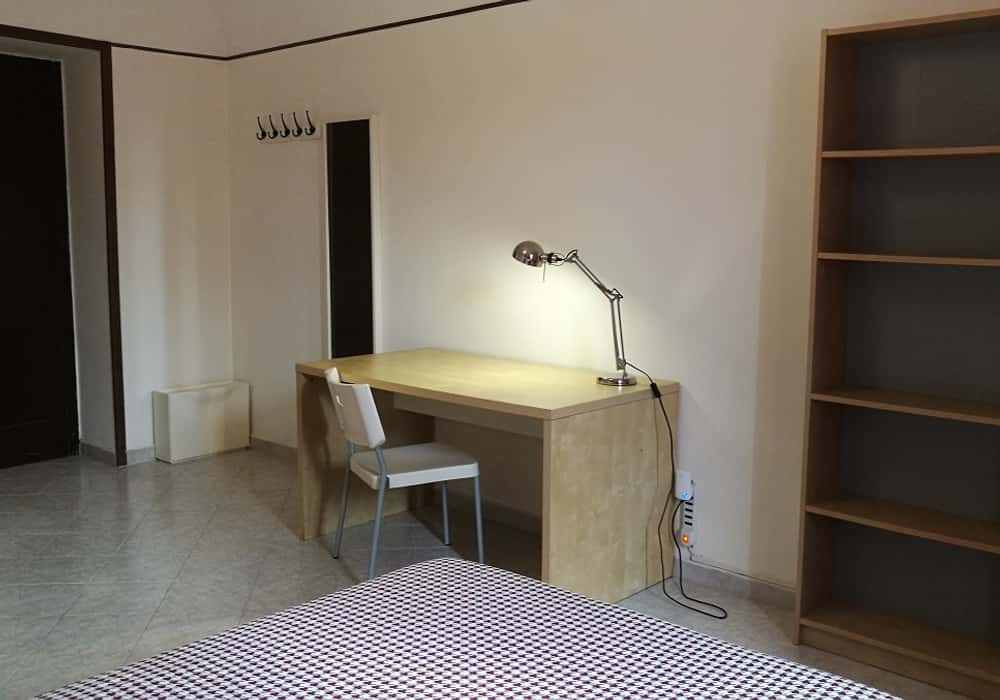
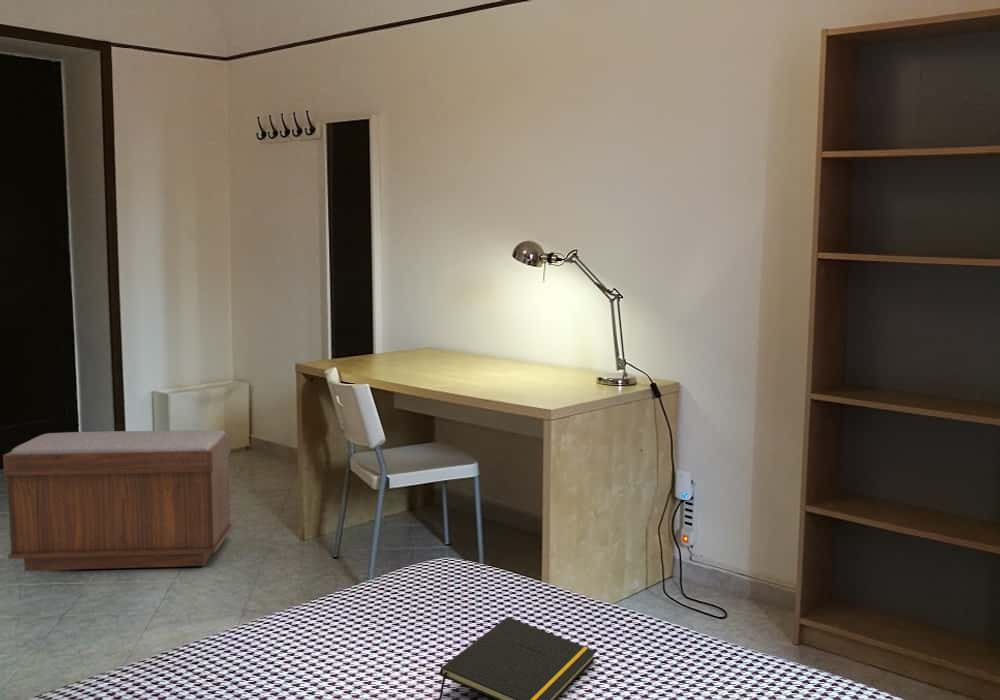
+ notepad [438,616,597,700]
+ bench [2,429,234,572]
